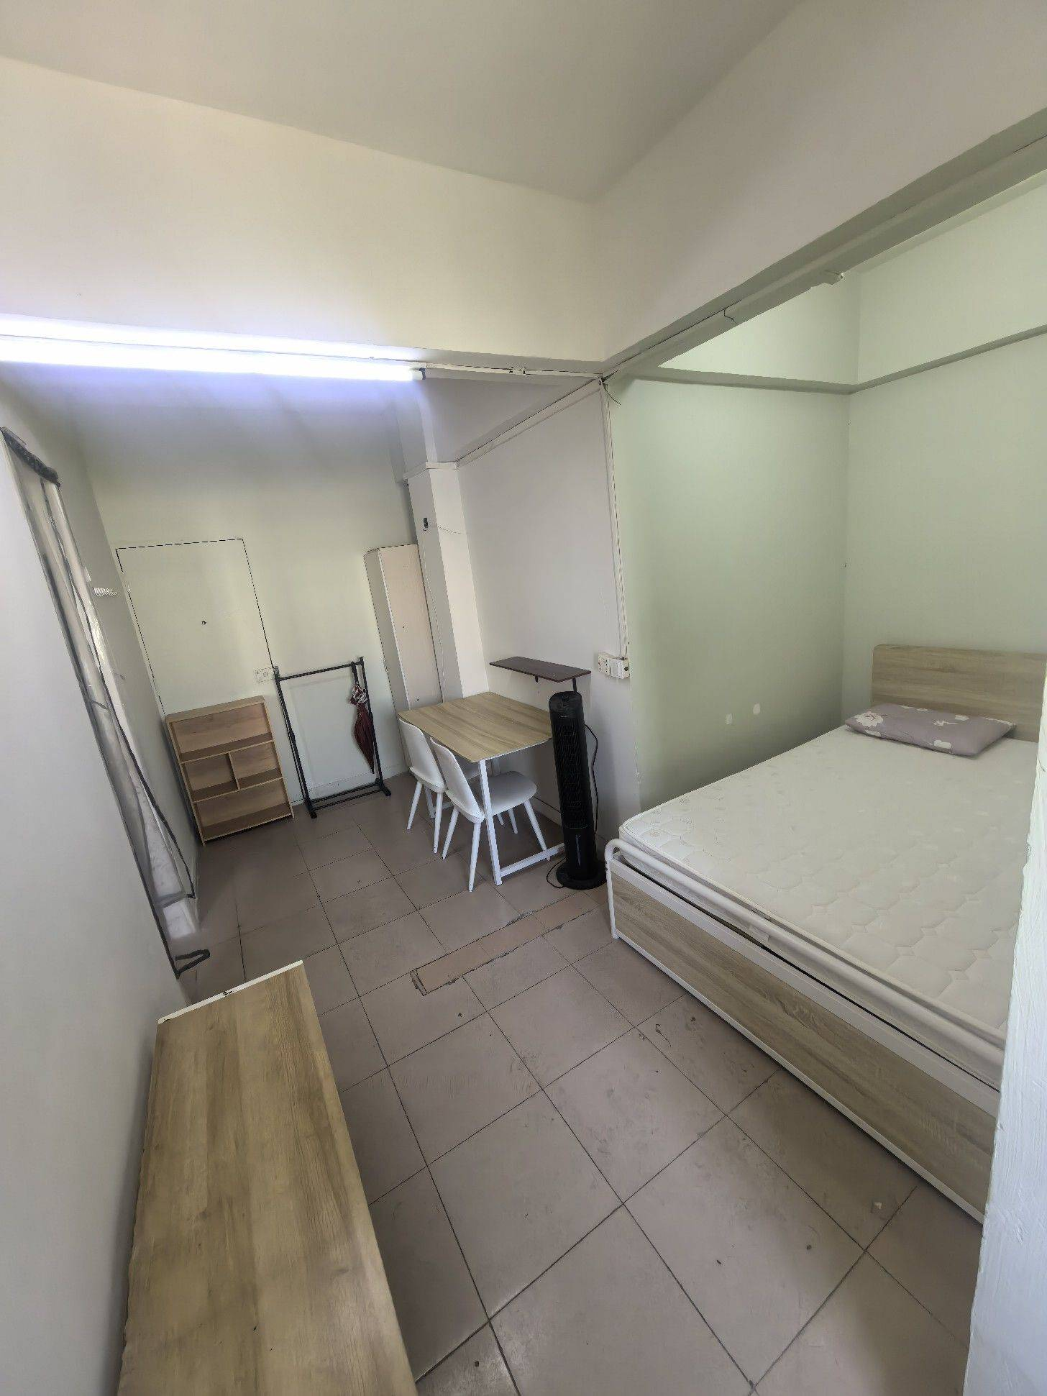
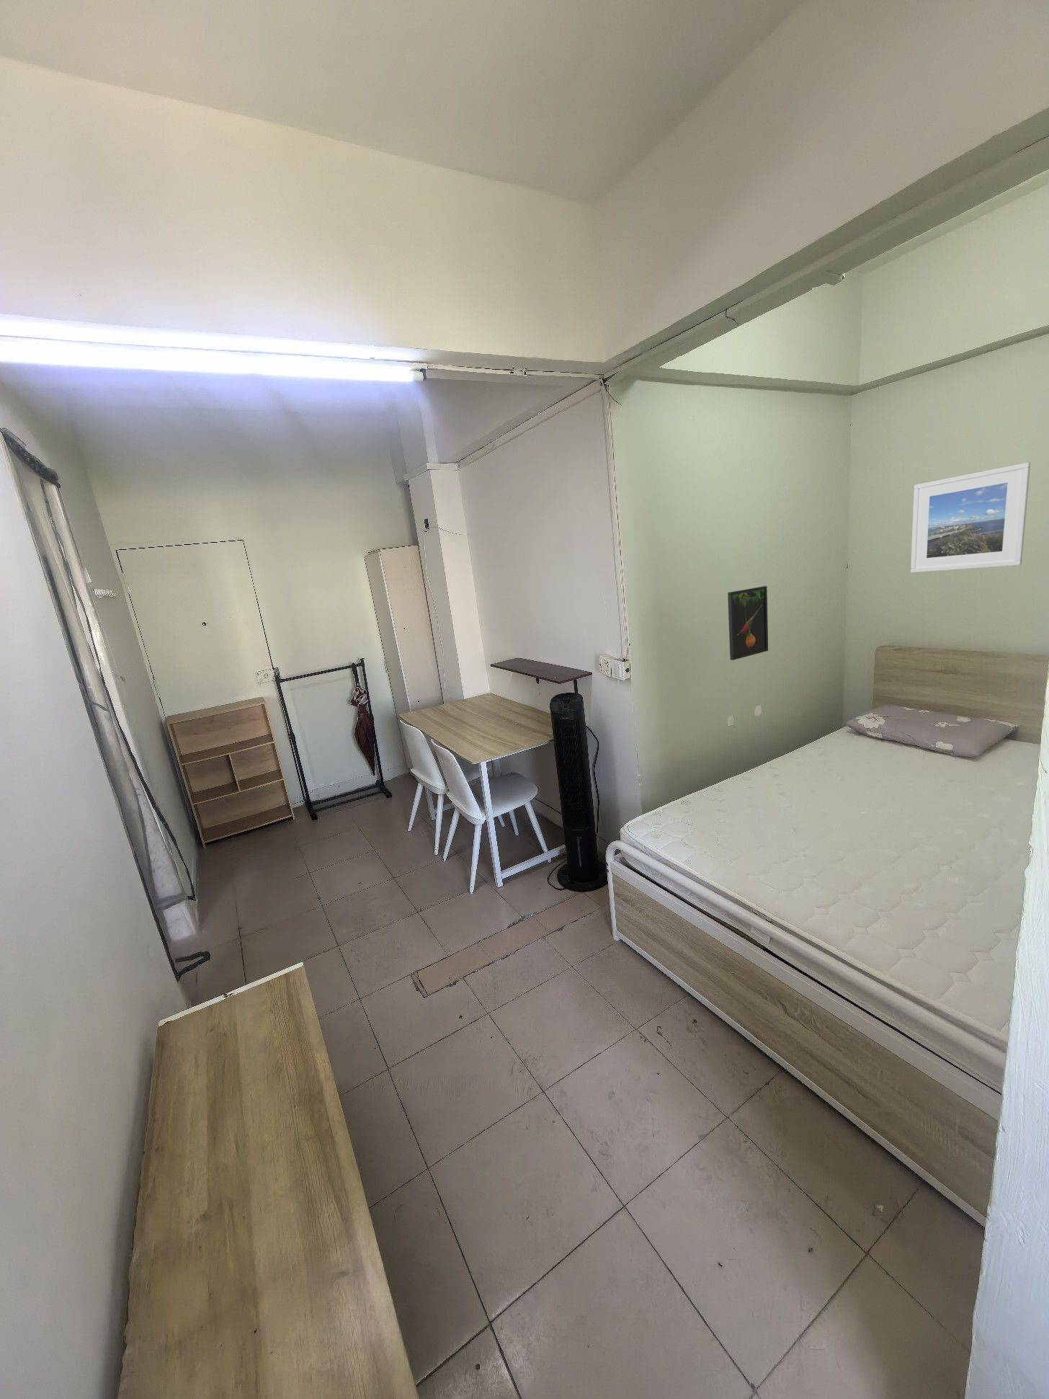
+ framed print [910,461,1031,573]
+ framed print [727,585,769,661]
